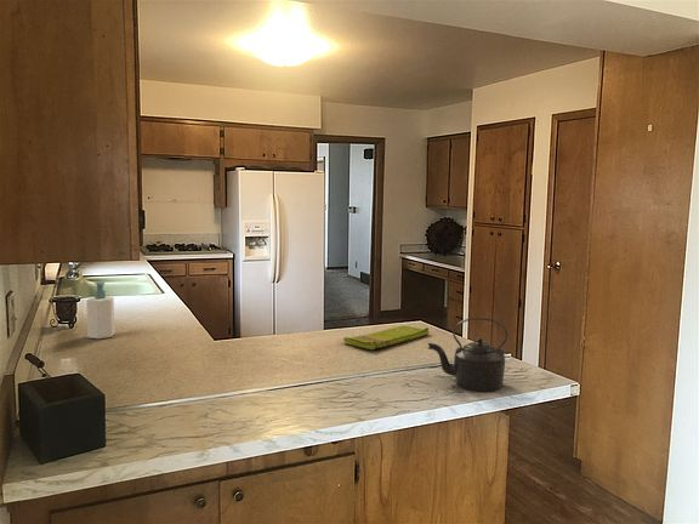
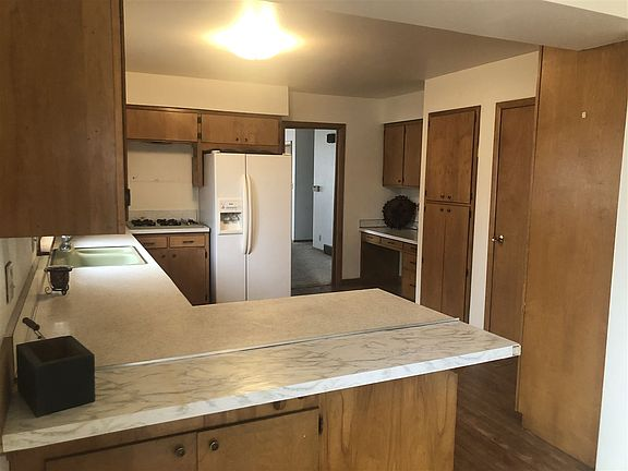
- kettle [427,317,508,393]
- soap bottle [85,280,115,340]
- dish towel [342,325,431,351]
